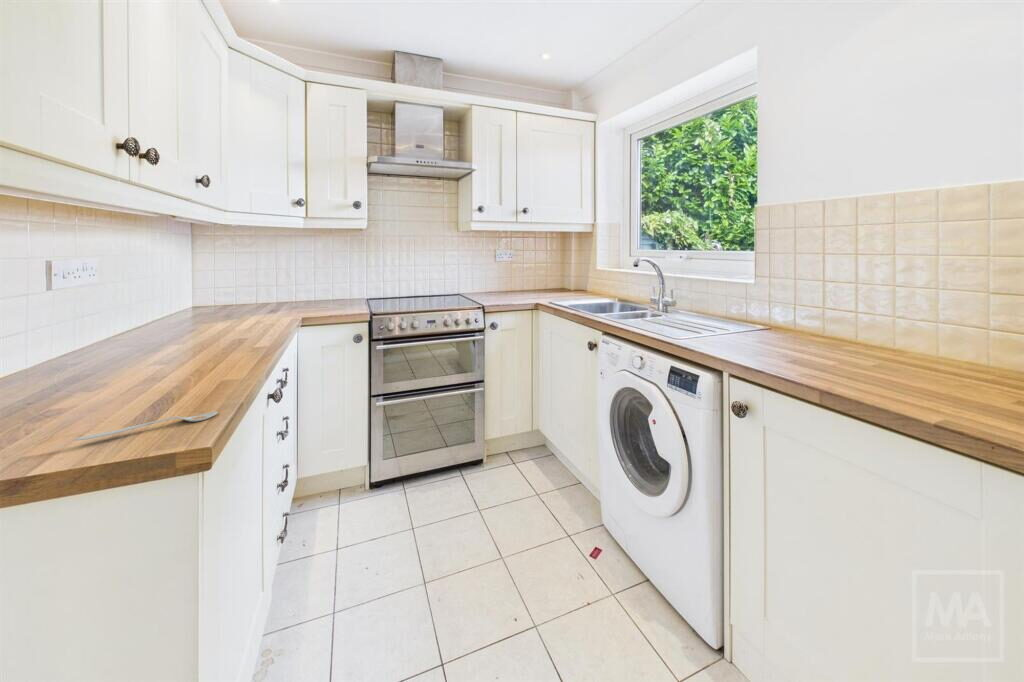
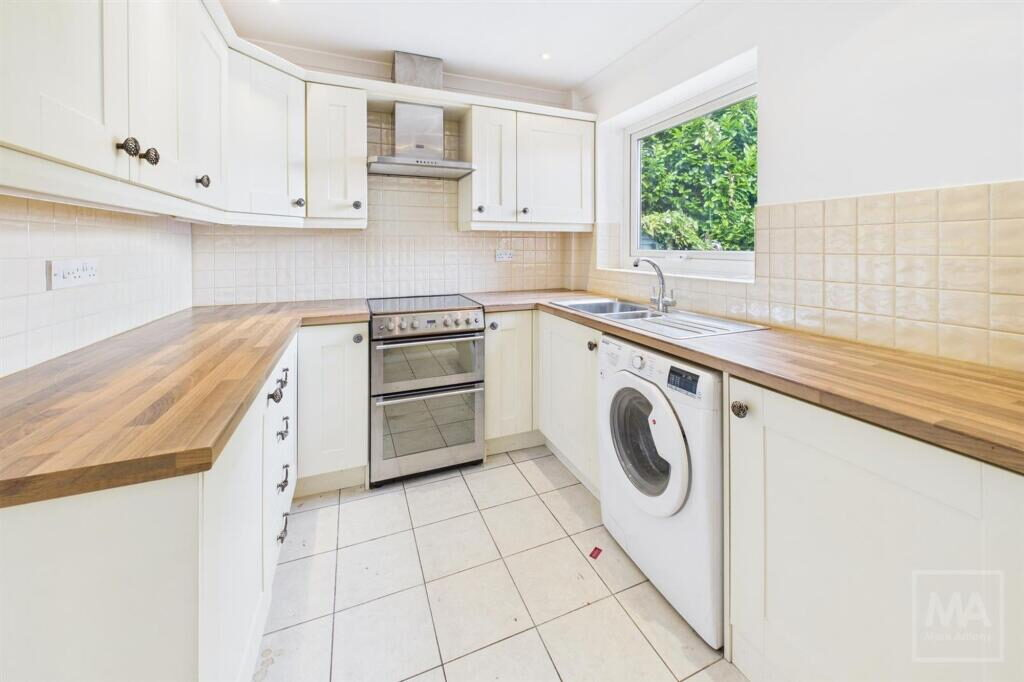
- spoon [74,410,219,441]
